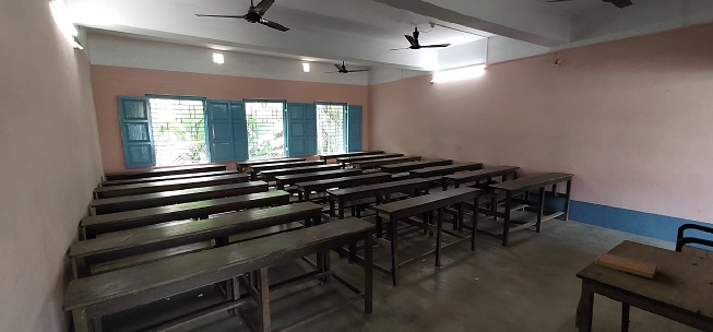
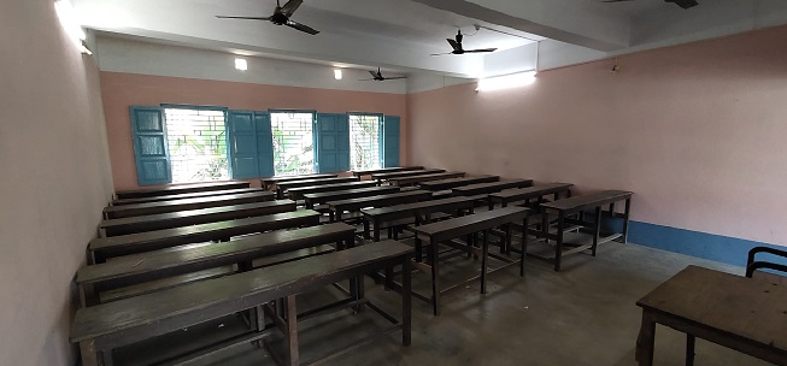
- notebook [594,251,658,280]
